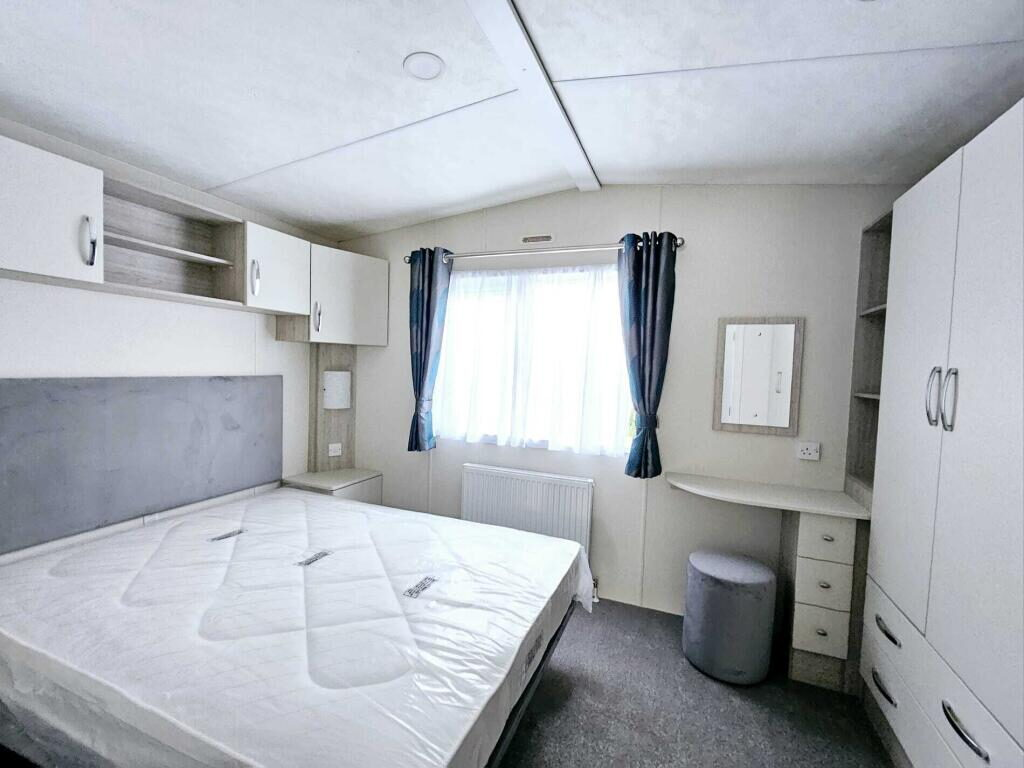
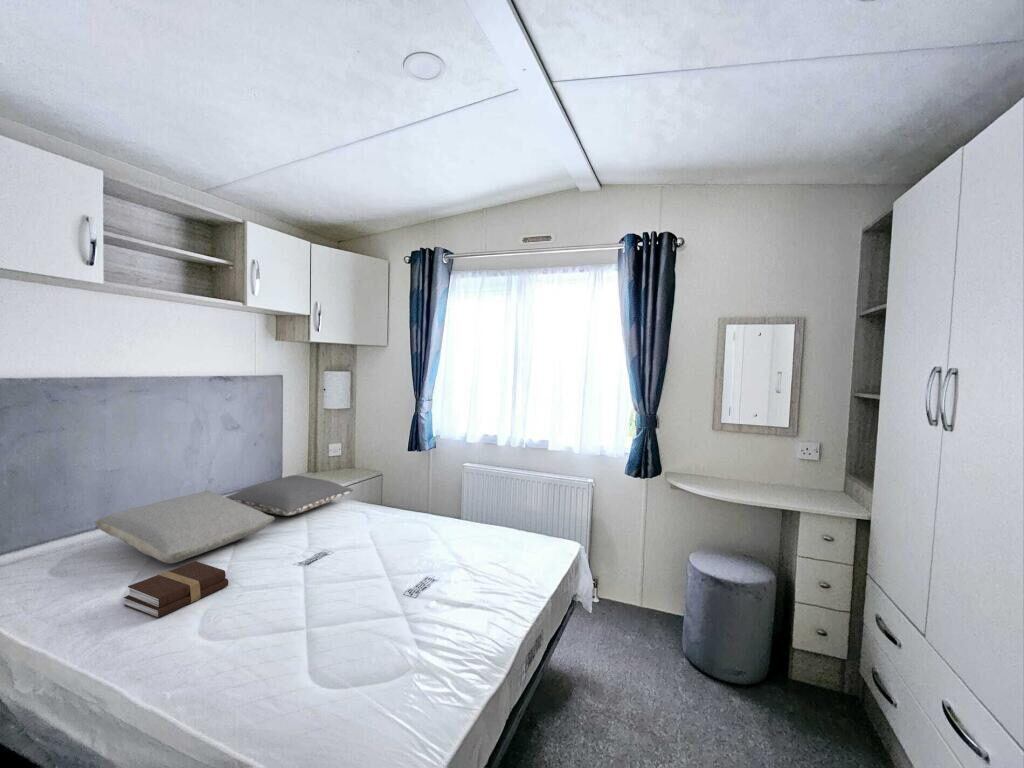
+ book [123,560,229,619]
+ pillow [224,474,354,517]
+ pillow [94,489,276,564]
